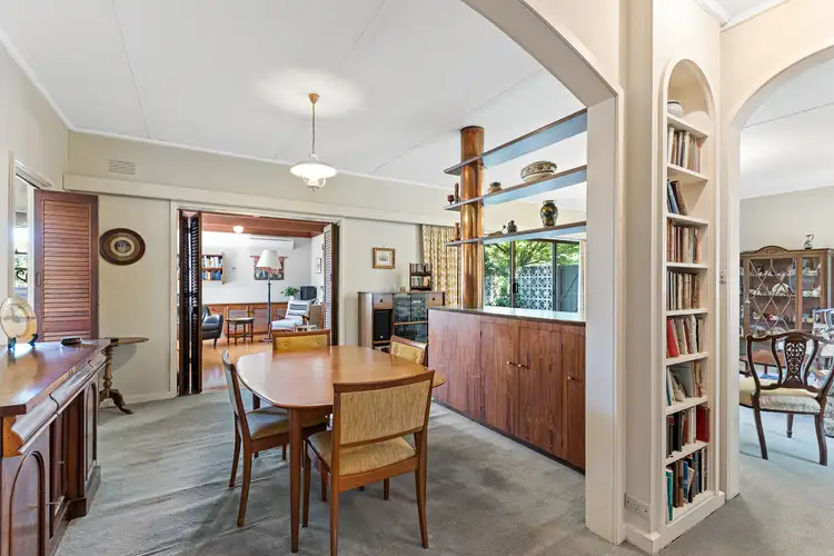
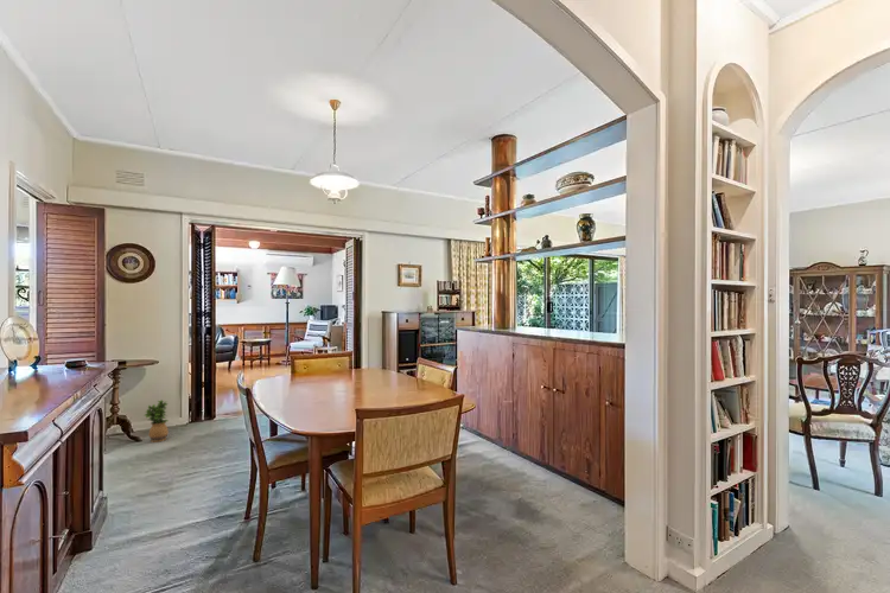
+ potted plant [142,398,170,444]
